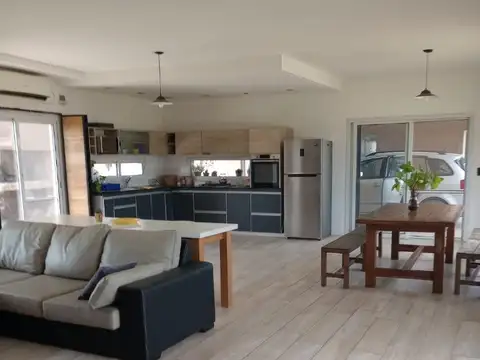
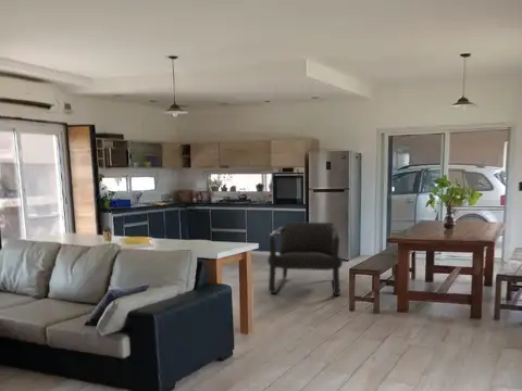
+ armchair [266,222,344,297]
